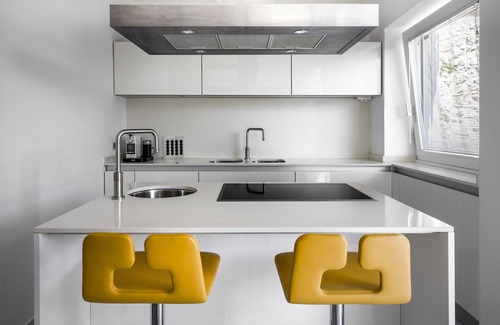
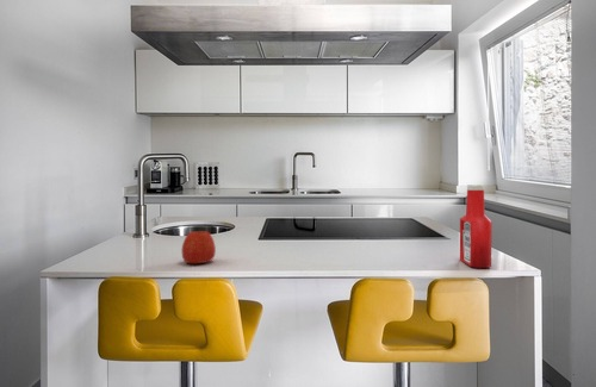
+ apple [180,229,217,264]
+ soap bottle [459,183,493,269]
